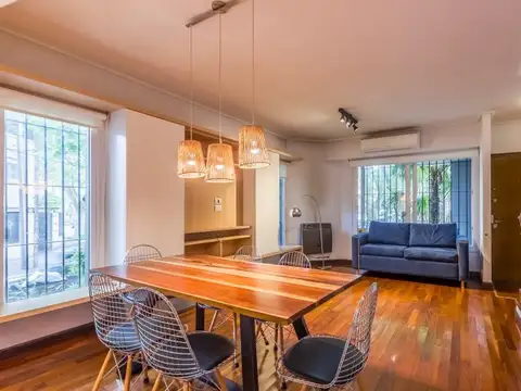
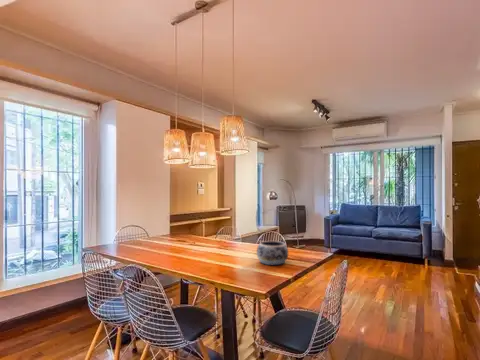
+ decorative bowl [256,240,289,266]
